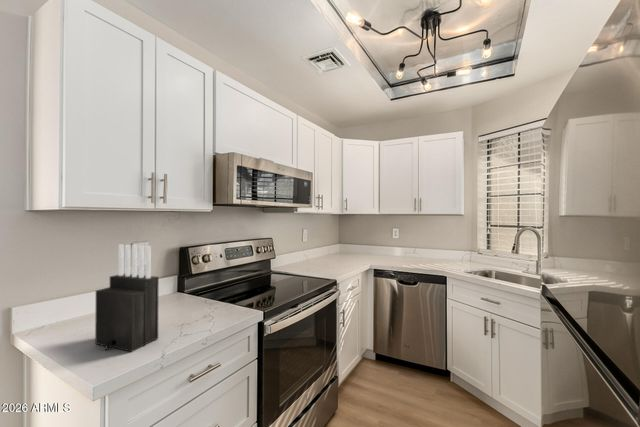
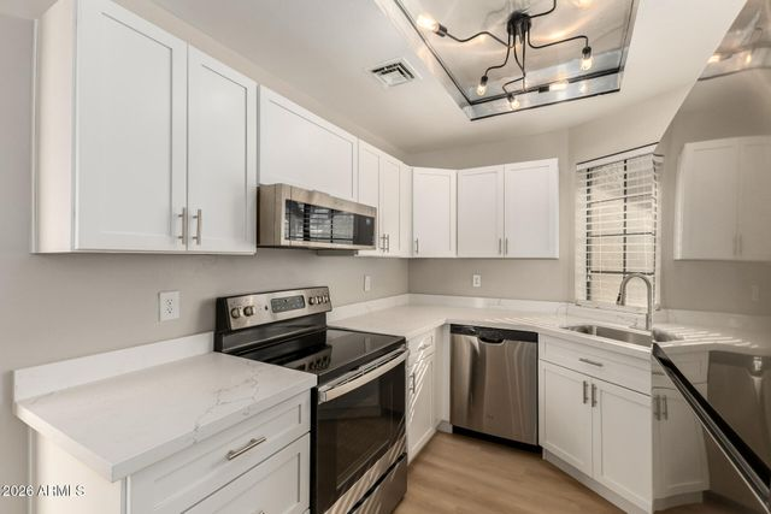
- knife block [94,244,160,353]
